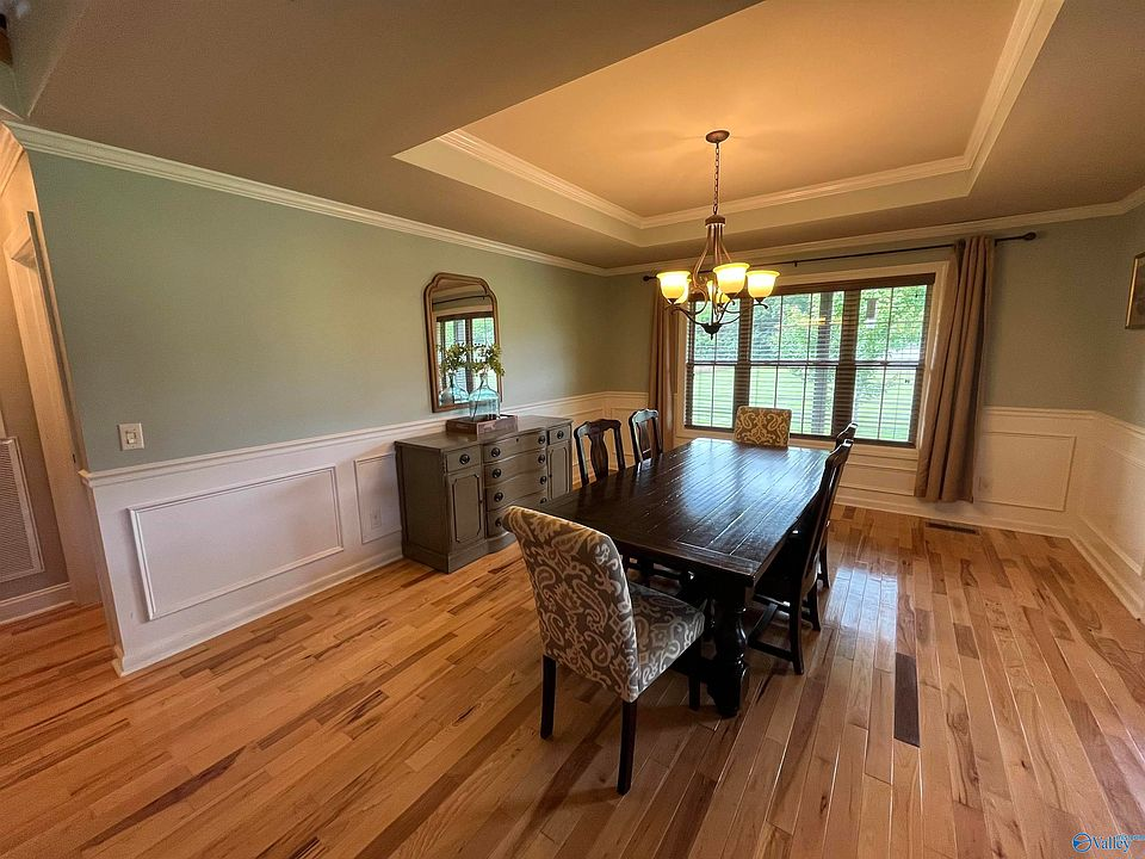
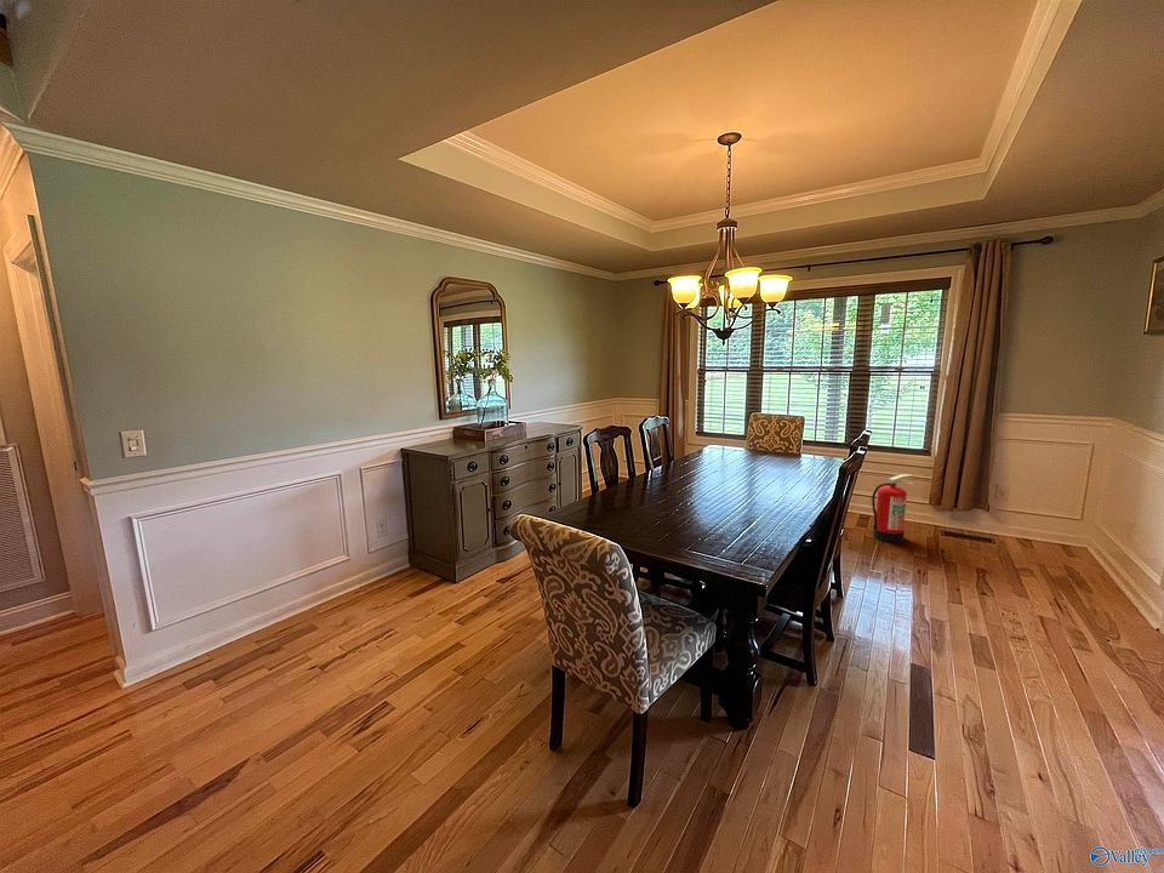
+ fire extinguisher [871,473,913,543]
